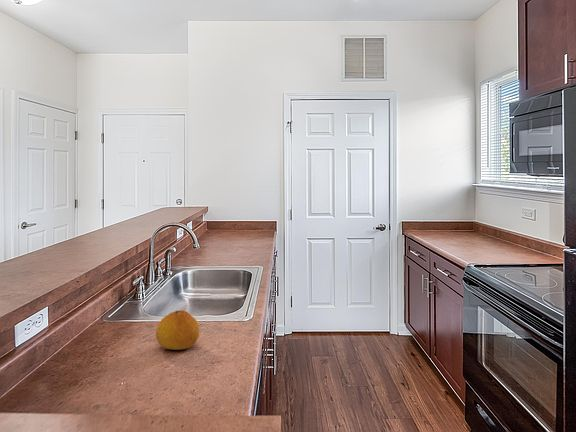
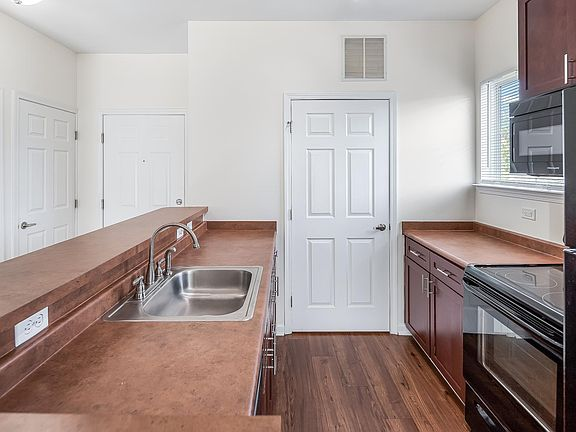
- fruit [155,309,201,351]
